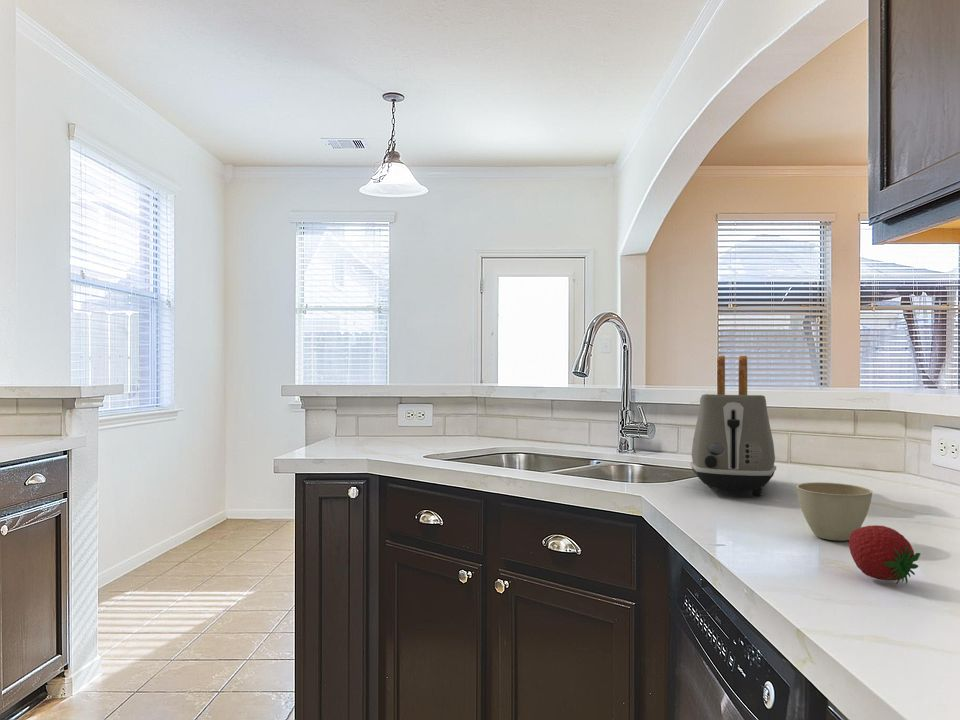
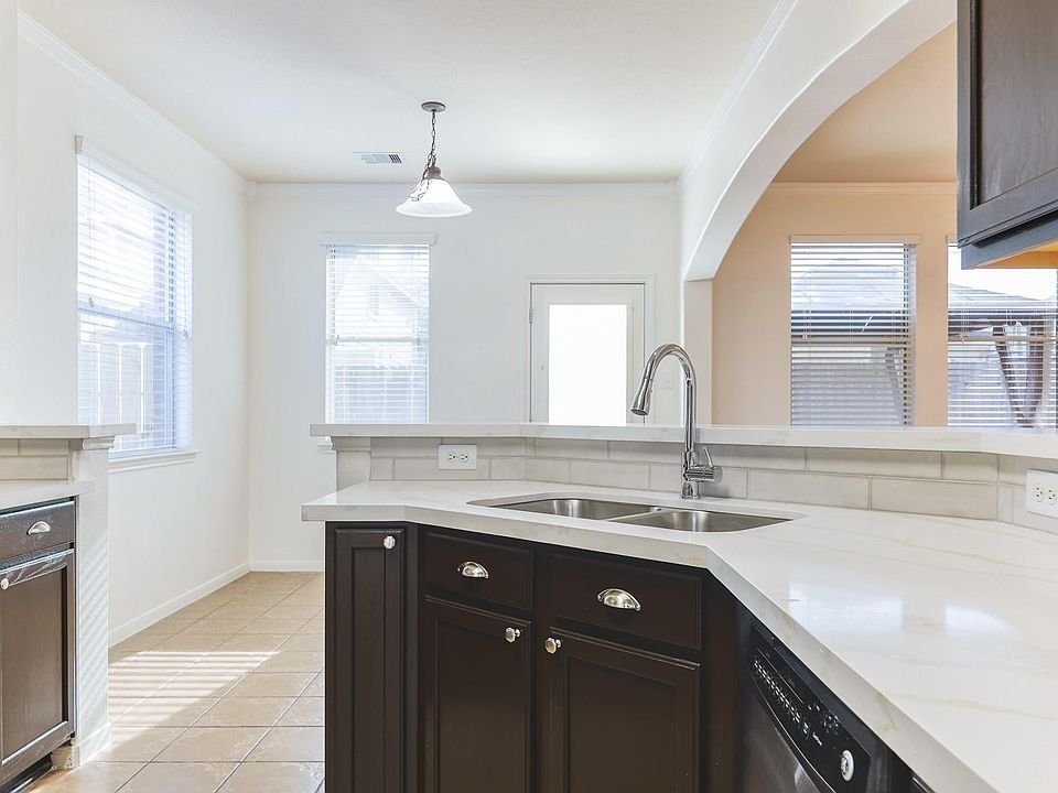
- fruit [848,524,921,587]
- flower pot [795,481,873,542]
- toaster [689,355,777,497]
